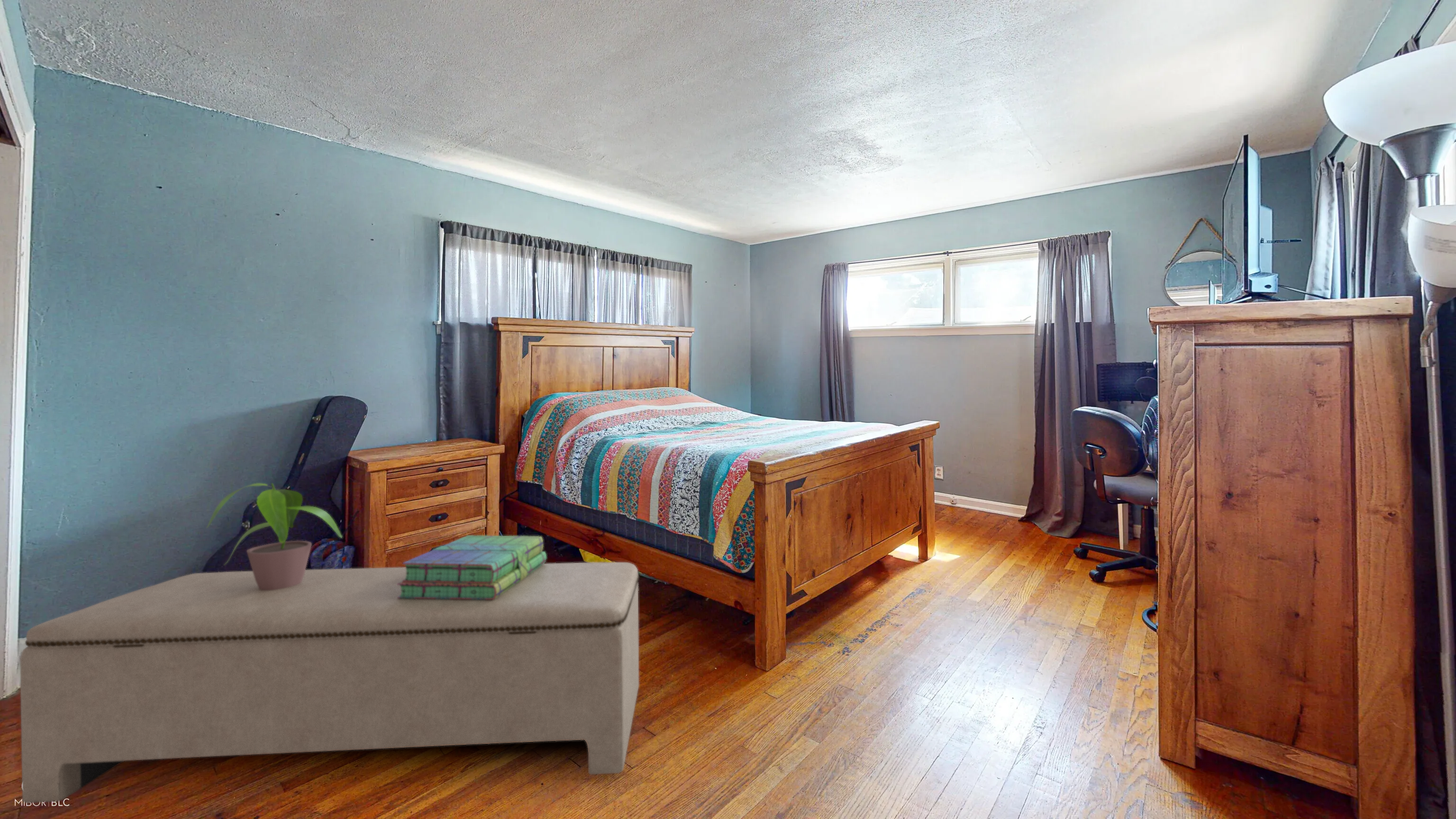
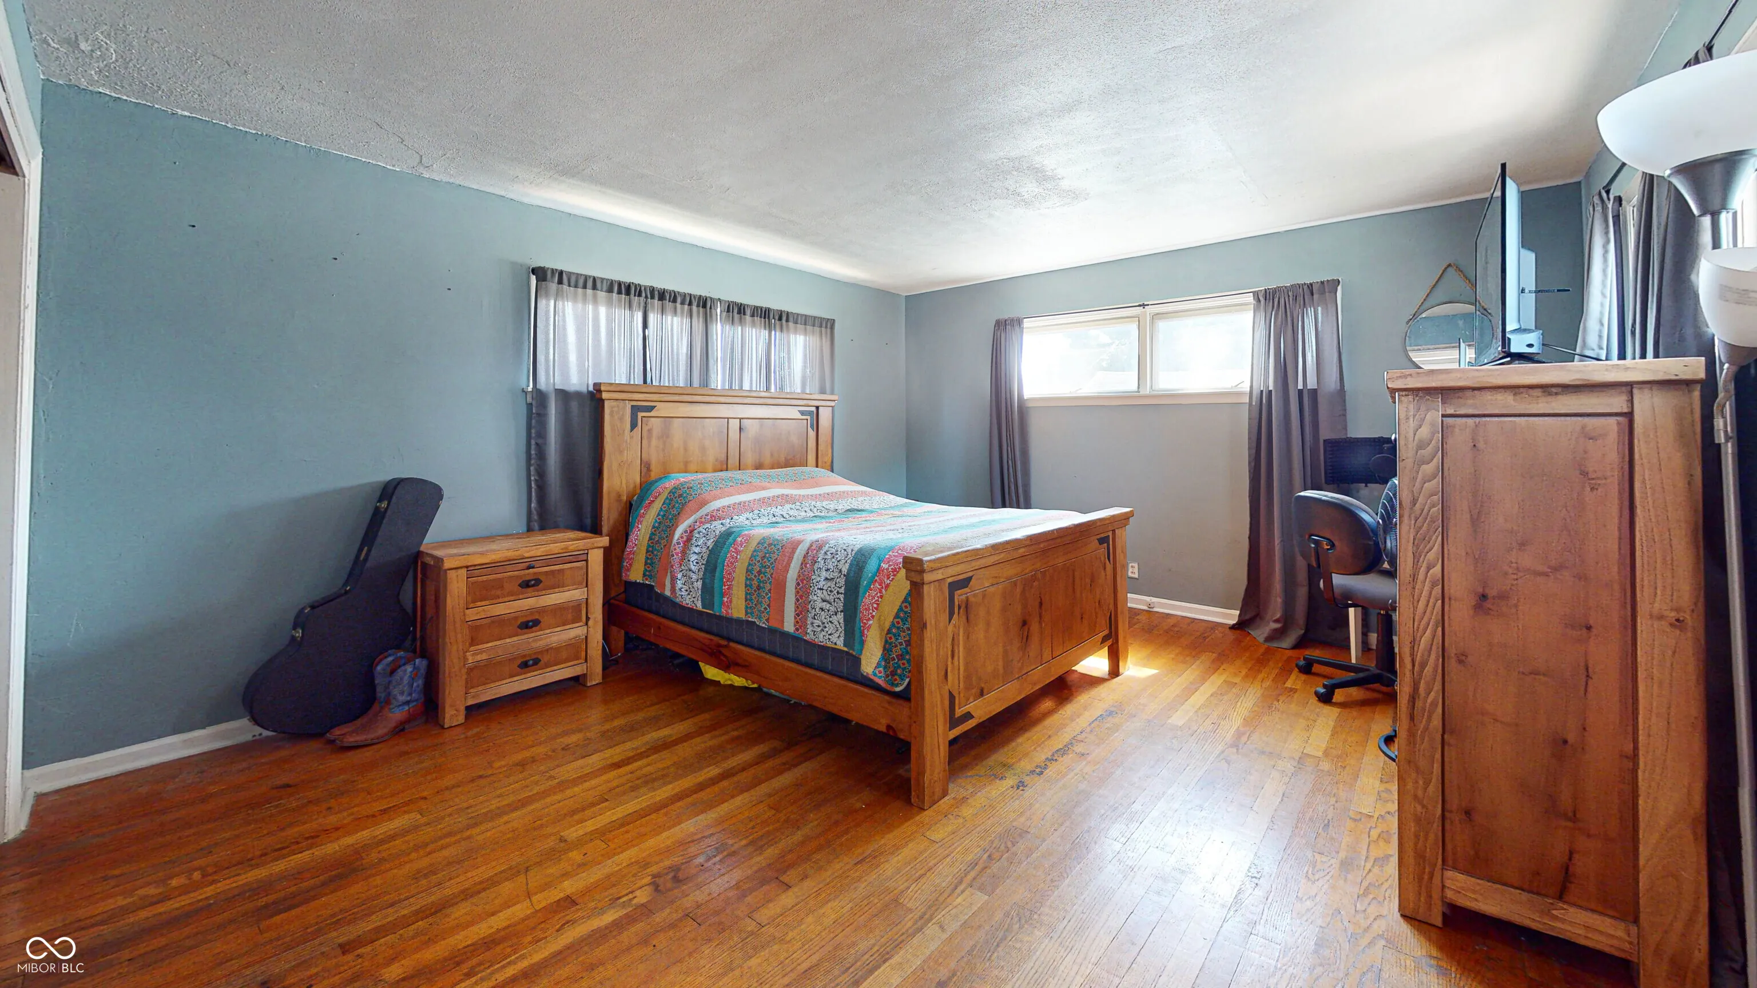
- stack of books [397,535,547,600]
- potted plant [206,482,343,590]
- bench [19,562,639,804]
